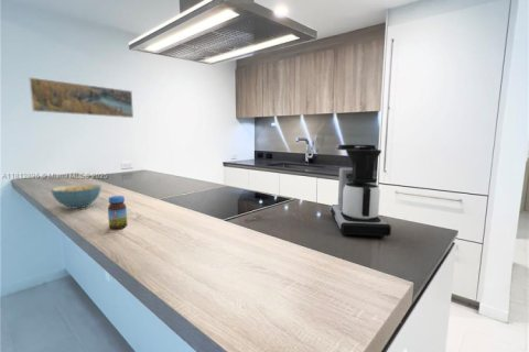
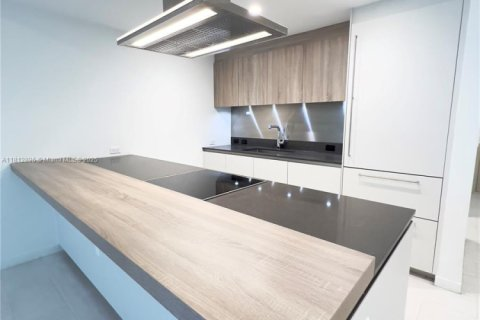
- jar [107,195,128,230]
- coffee maker [330,144,392,239]
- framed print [28,76,134,119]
- cereal bowl [50,184,102,209]
